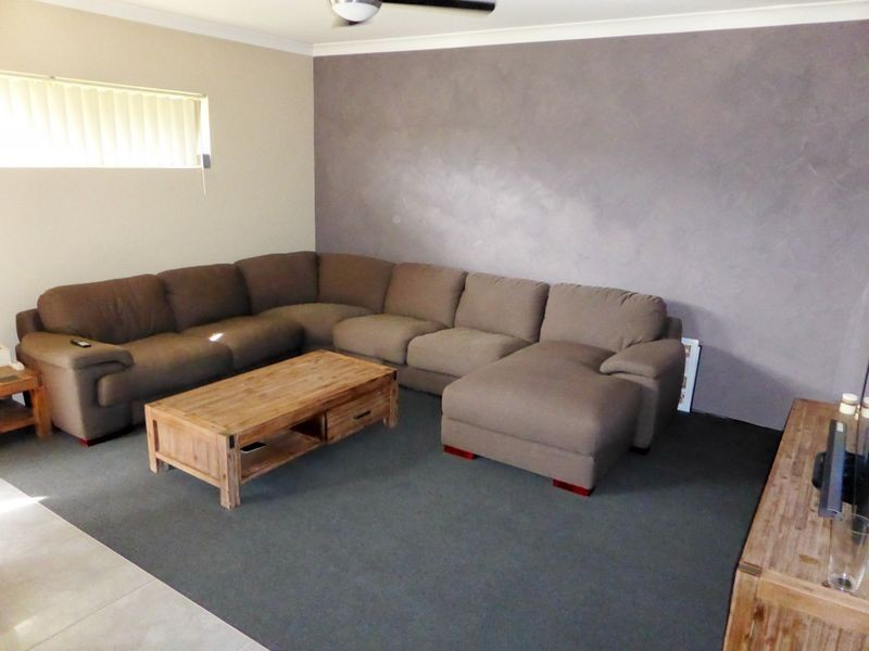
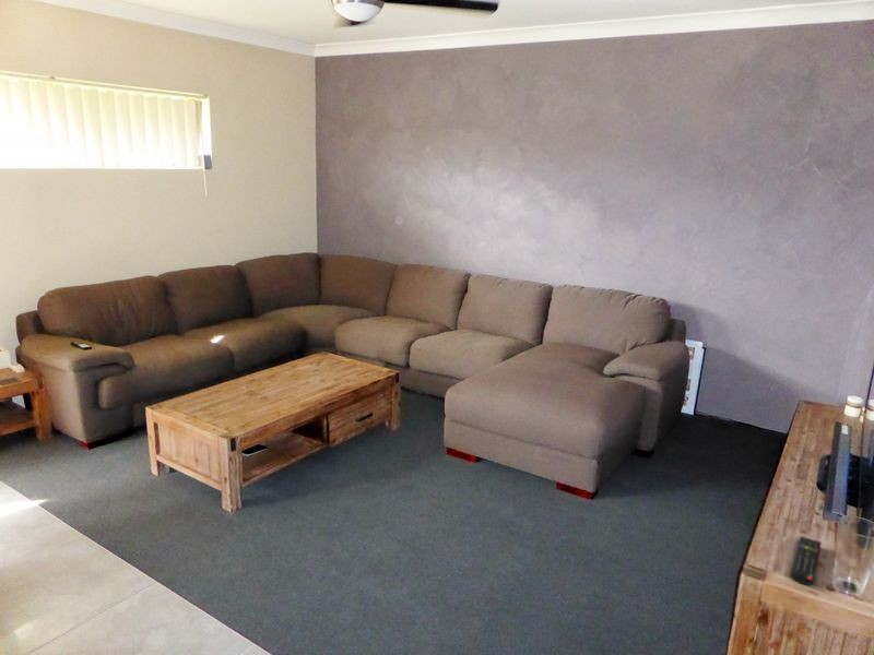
+ remote control [790,535,823,586]
